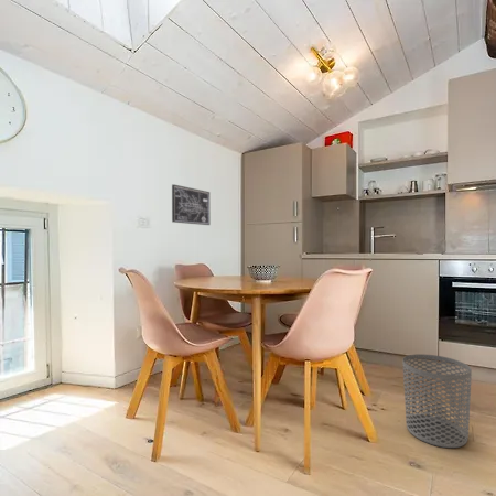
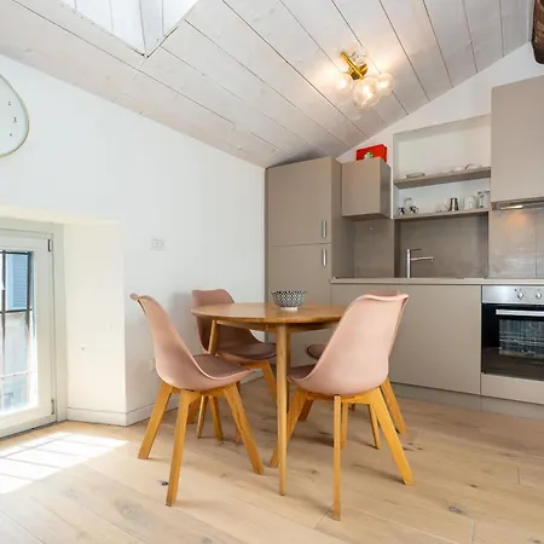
- wall art [171,183,211,226]
- waste bin [401,353,473,449]
